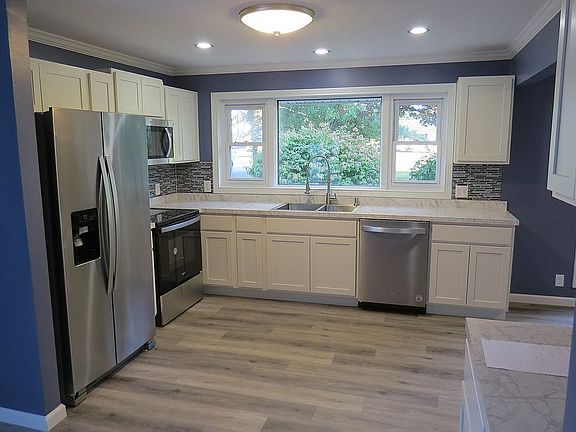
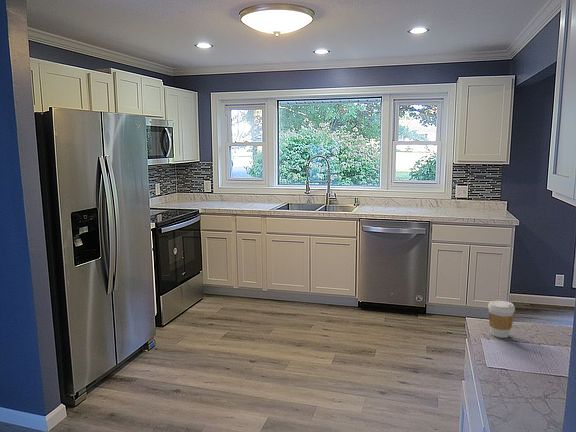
+ coffee cup [487,300,516,339]
